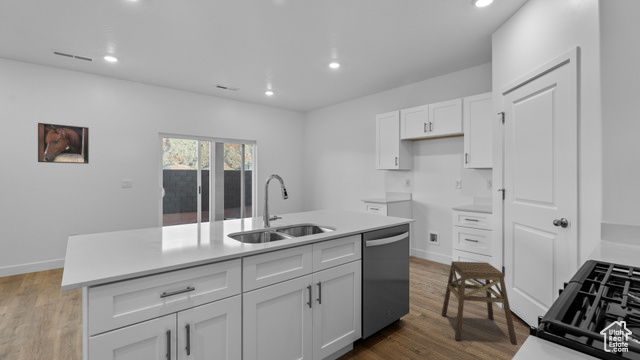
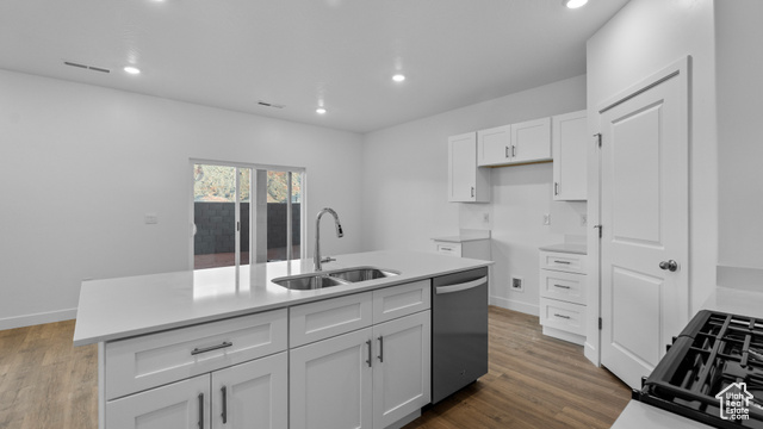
- stool [441,260,518,346]
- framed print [37,122,90,165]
